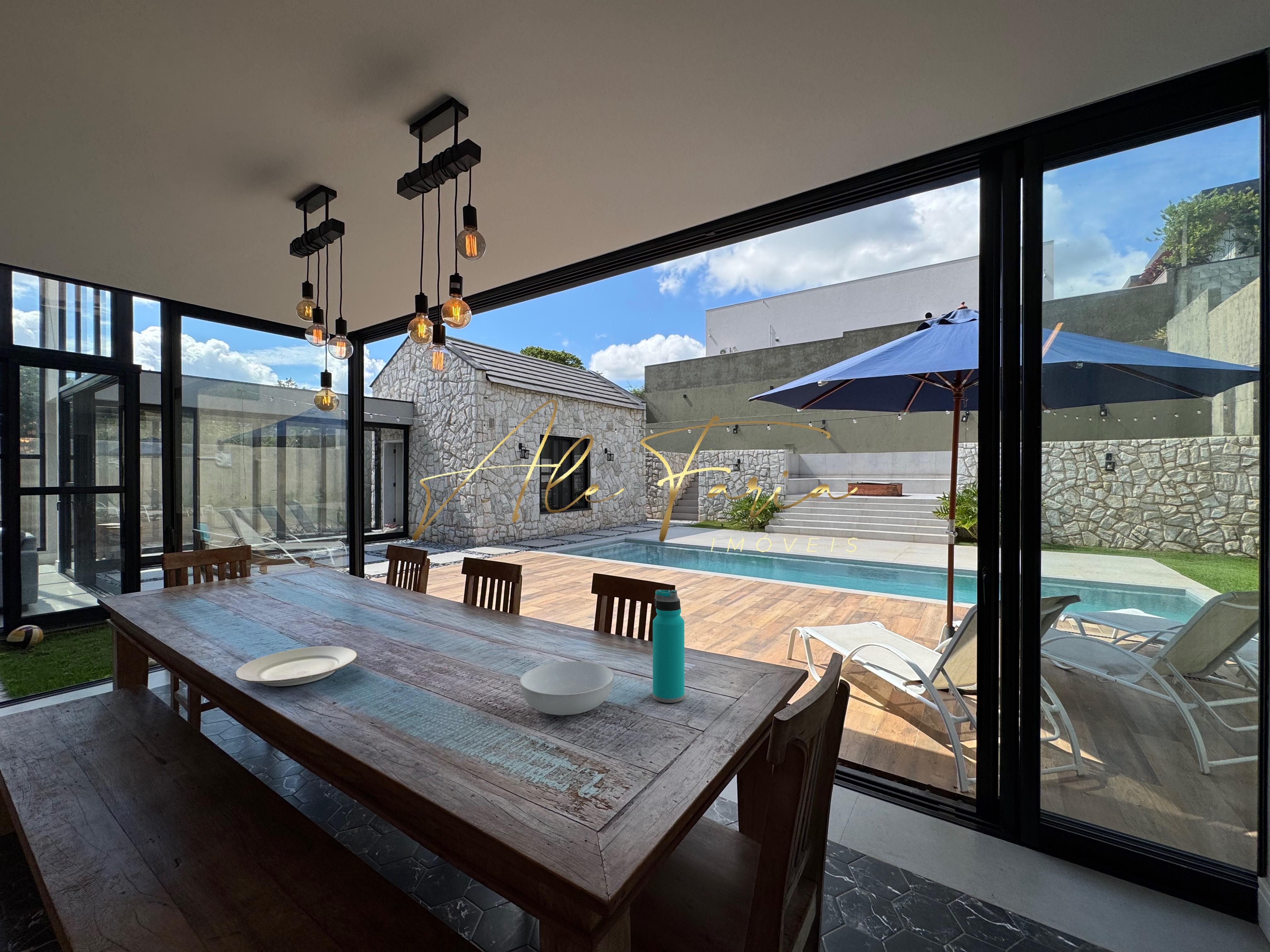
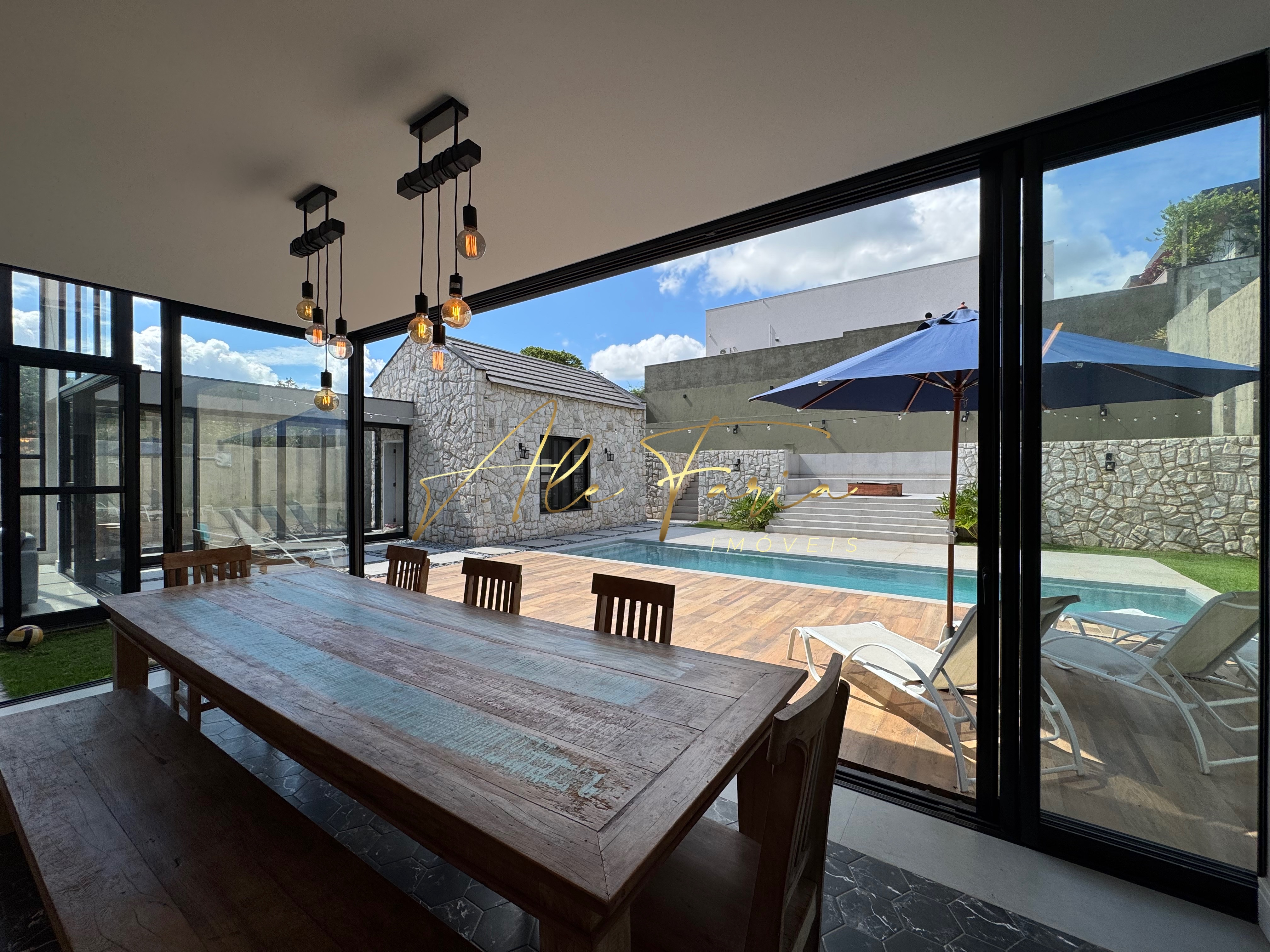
- water bottle [652,589,685,703]
- plate [235,646,358,687]
- serving bowl [519,661,615,716]
